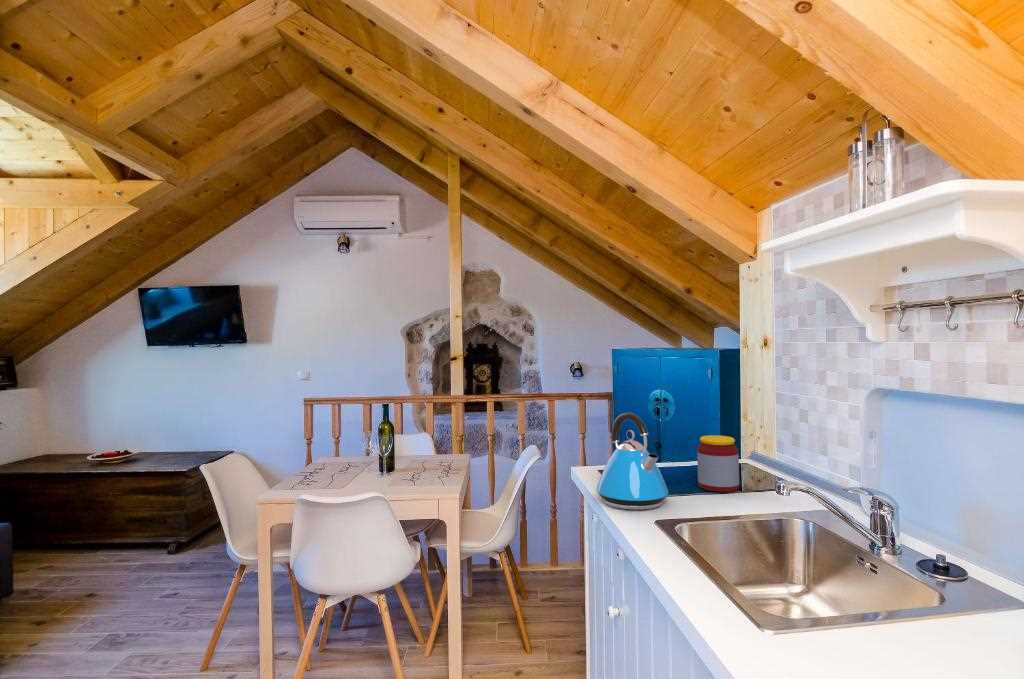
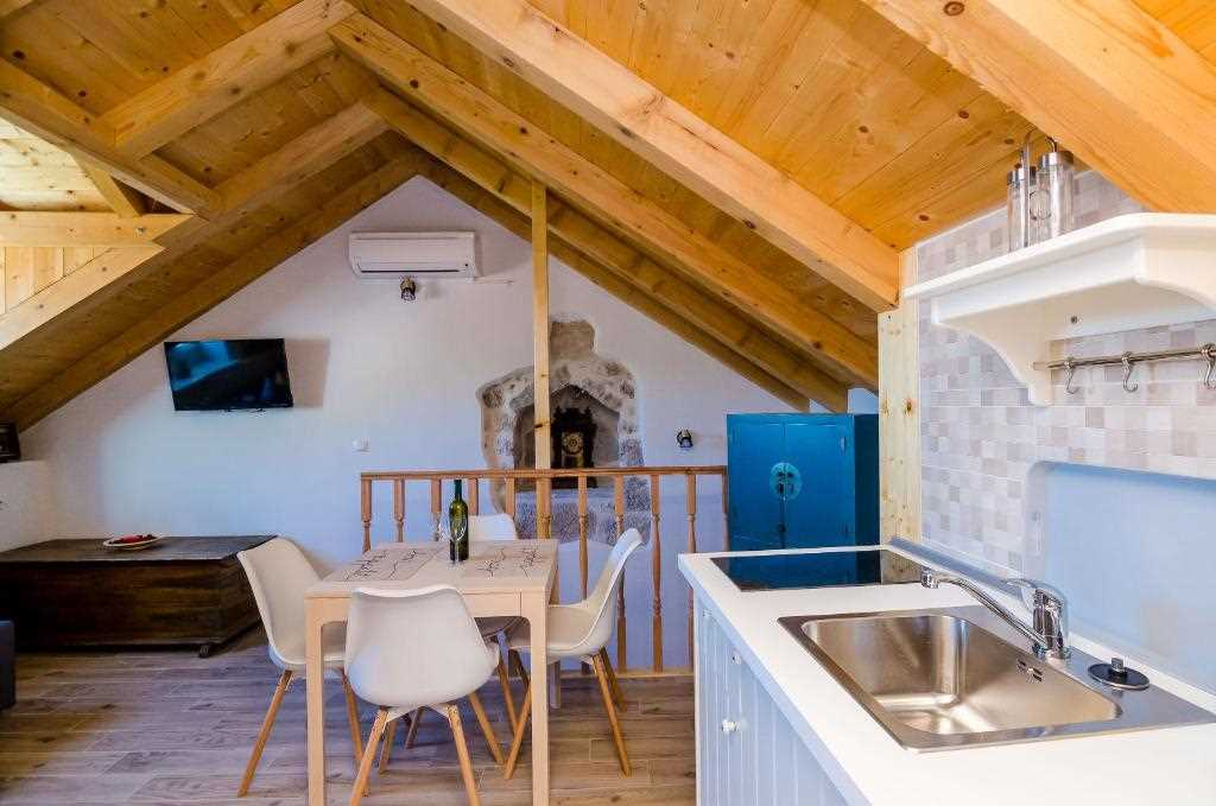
- jar [696,434,740,493]
- kettle [596,411,669,511]
